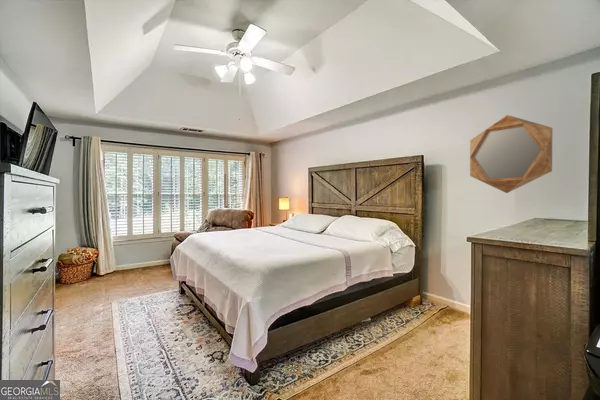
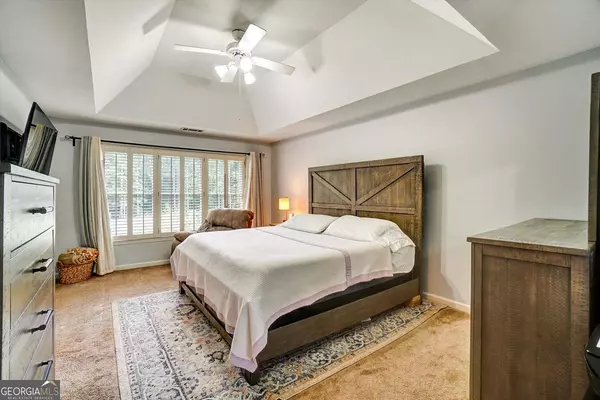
- home mirror [469,114,553,194]
